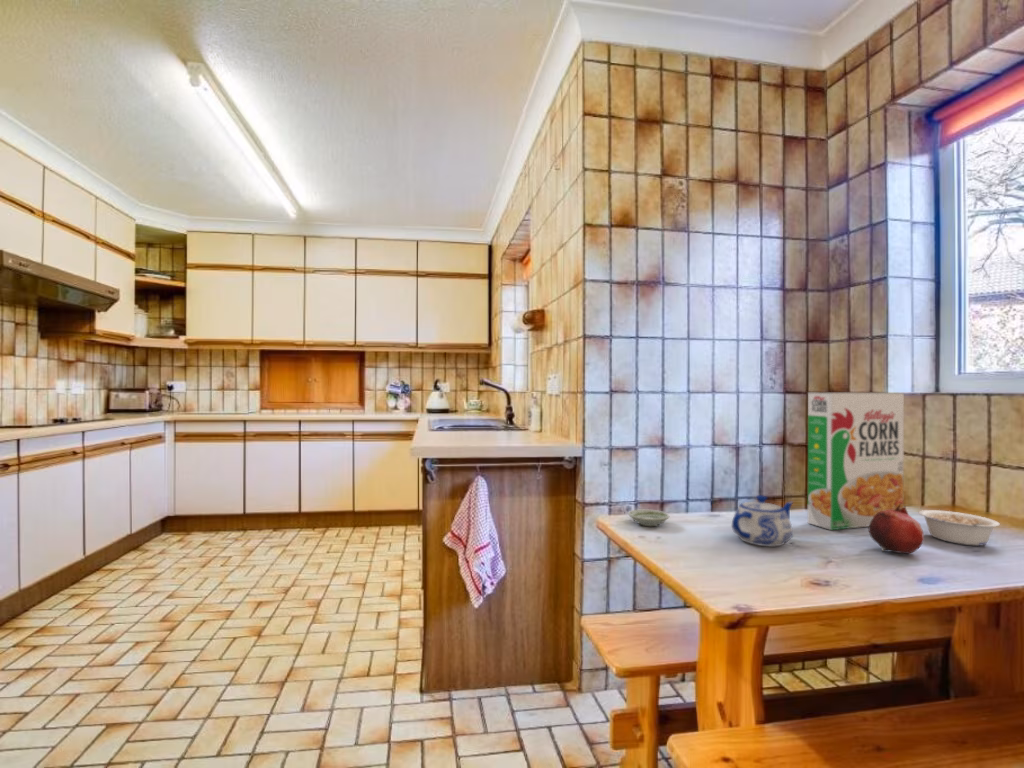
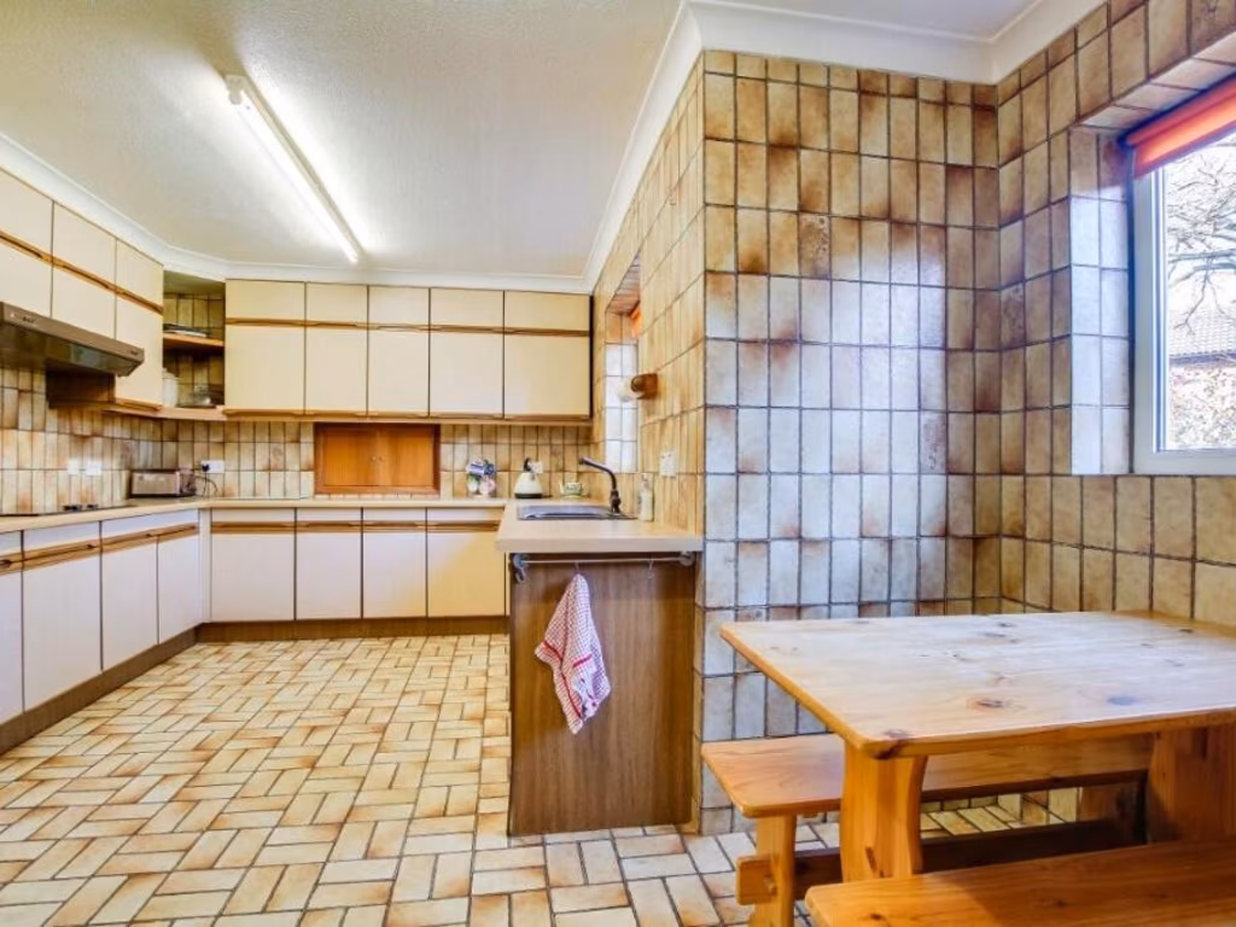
- teapot [731,494,794,547]
- cereal box [807,392,905,531]
- saucer [627,509,670,527]
- fruit [867,503,925,555]
- legume [918,509,1001,547]
